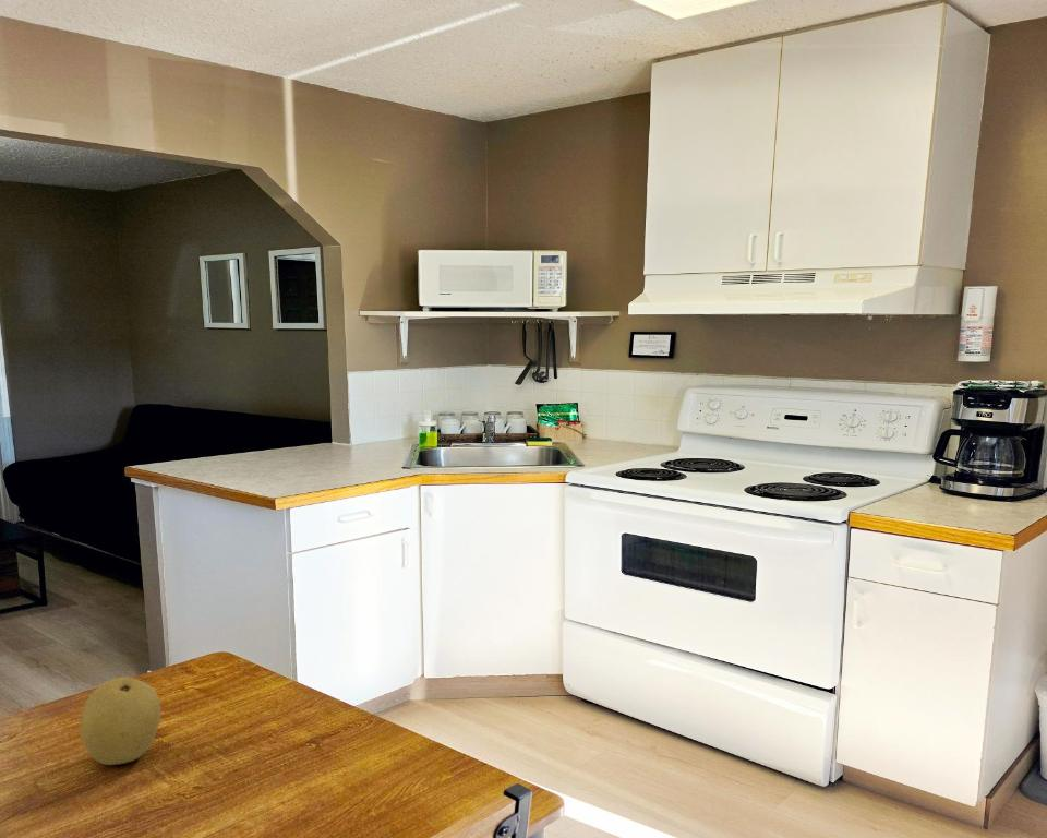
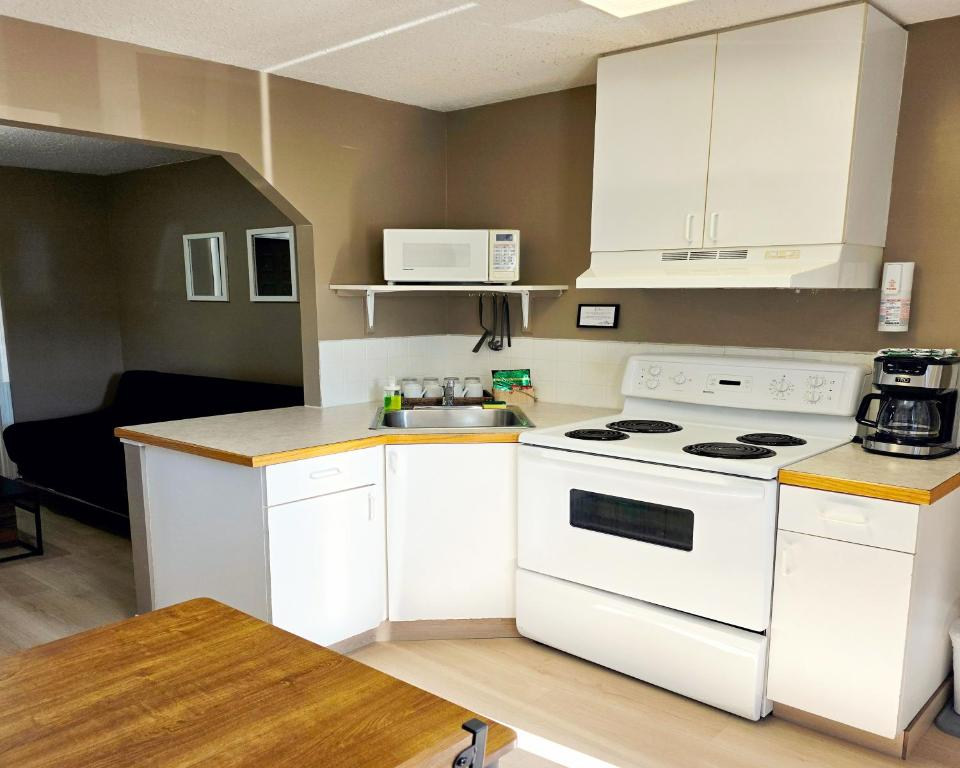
- fruit [79,677,163,766]
